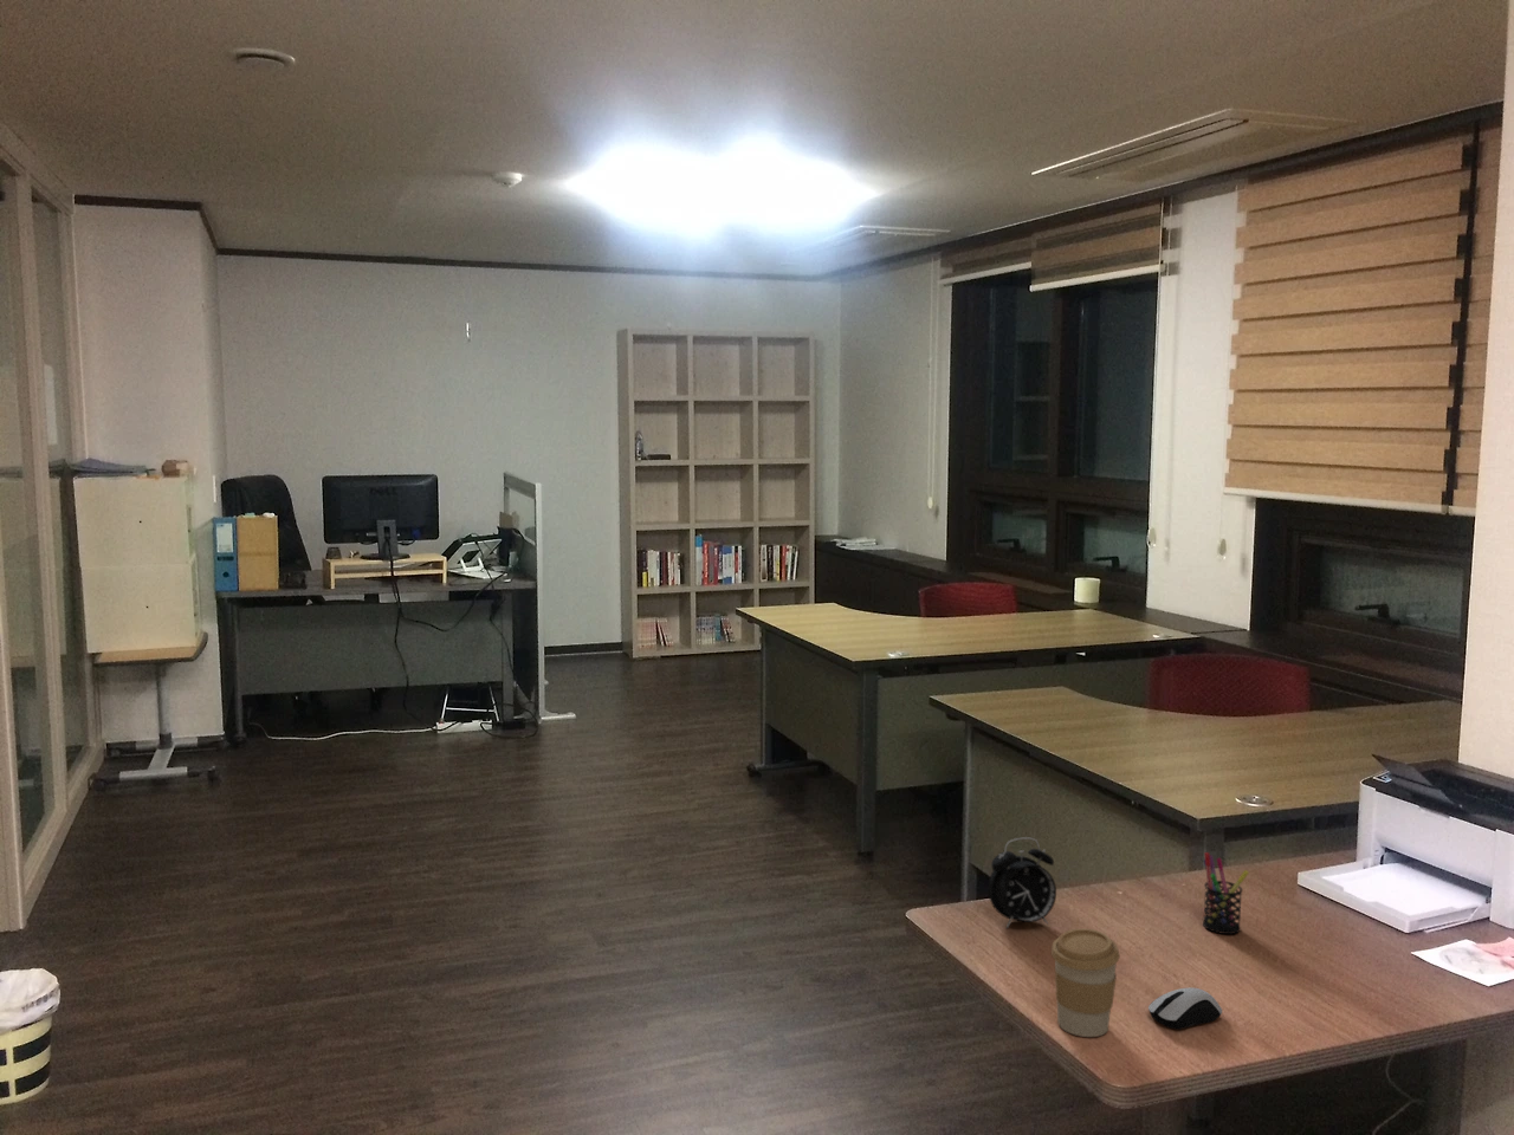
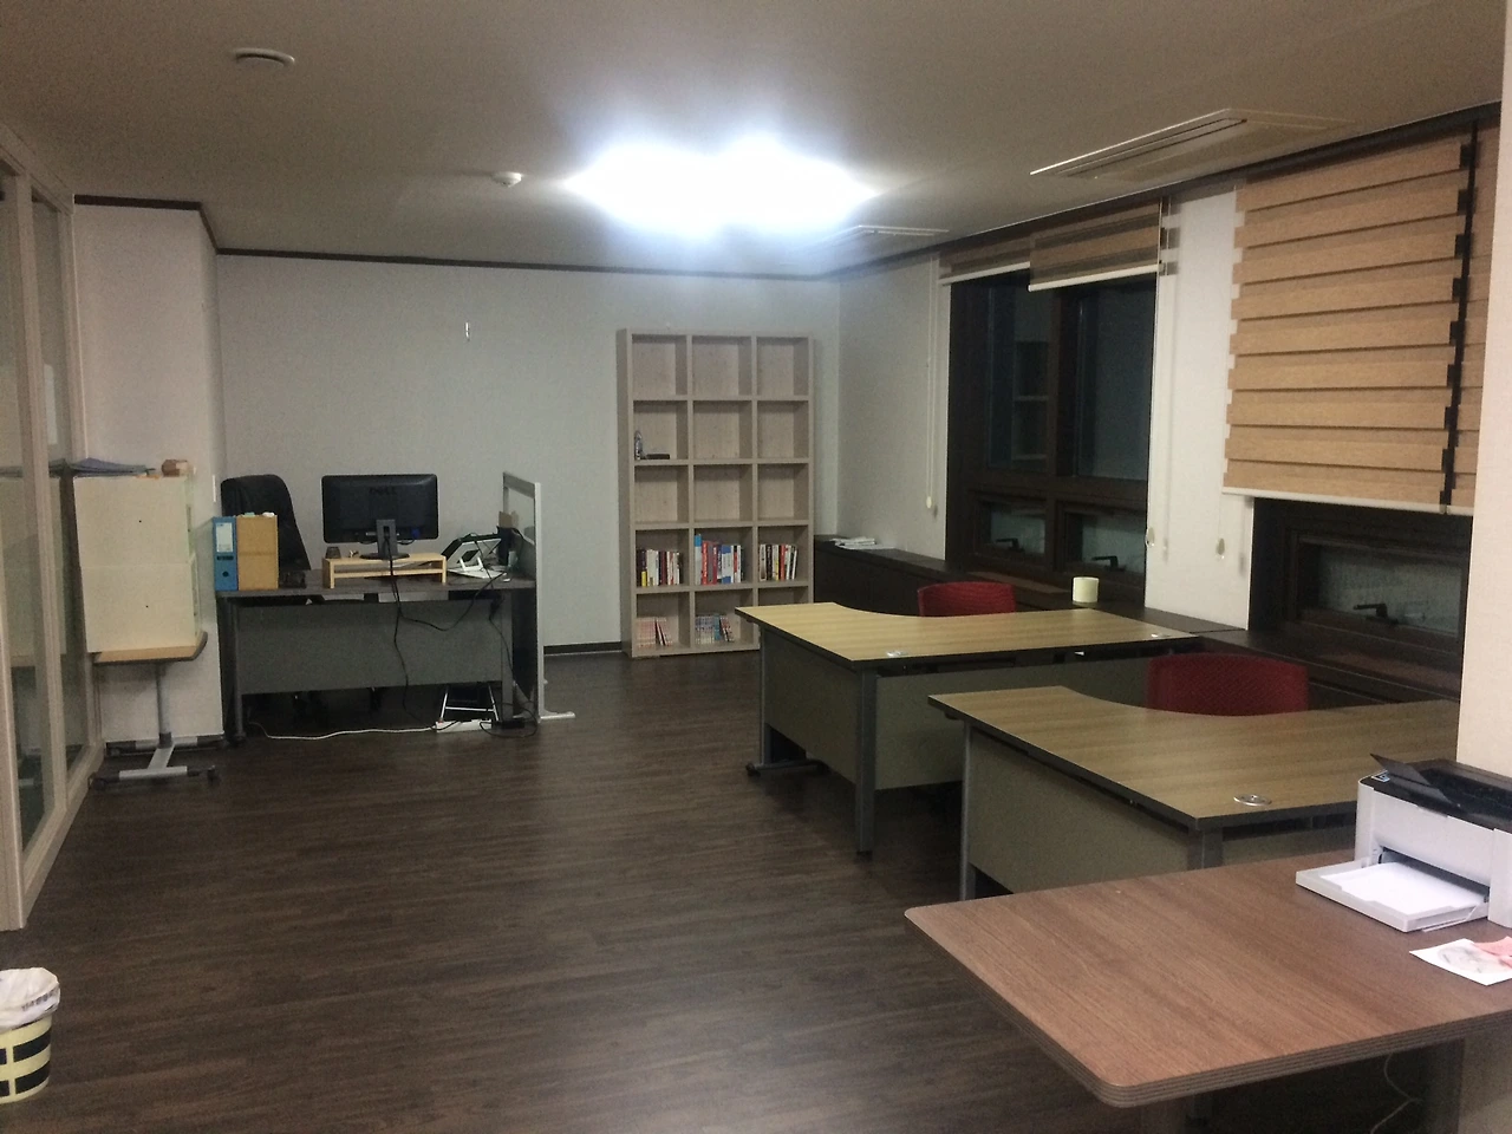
- pen holder [1202,851,1251,935]
- alarm clock [986,836,1057,929]
- coffee cup [1050,928,1122,1038]
- computer mouse [1147,986,1223,1031]
